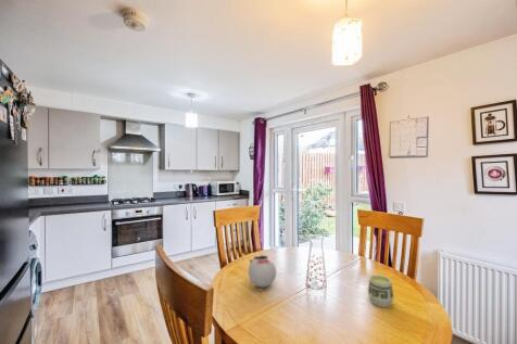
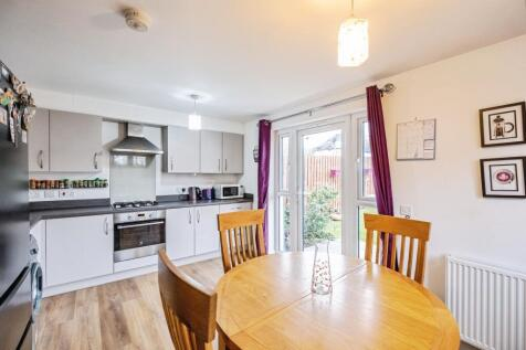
- teapot [248,254,277,289]
- cup [367,273,395,308]
